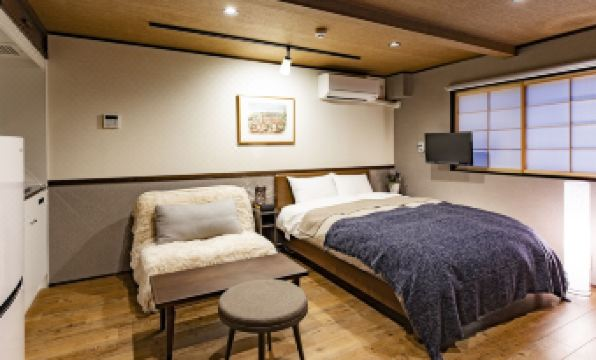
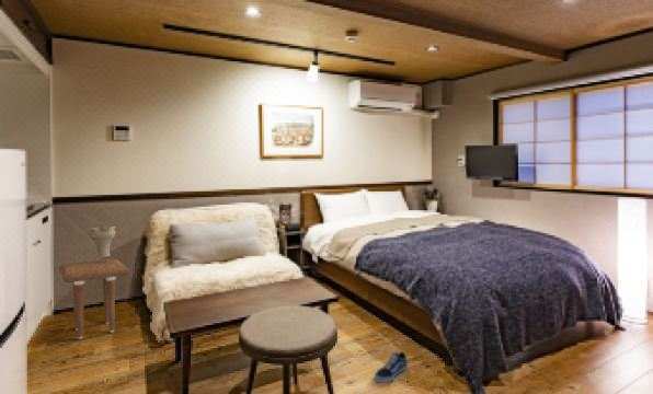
+ side table [58,258,130,340]
+ vase [88,225,117,258]
+ shoe [374,350,409,384]
